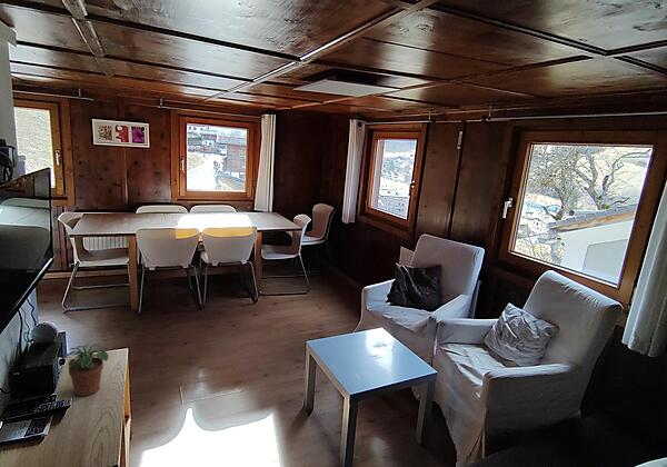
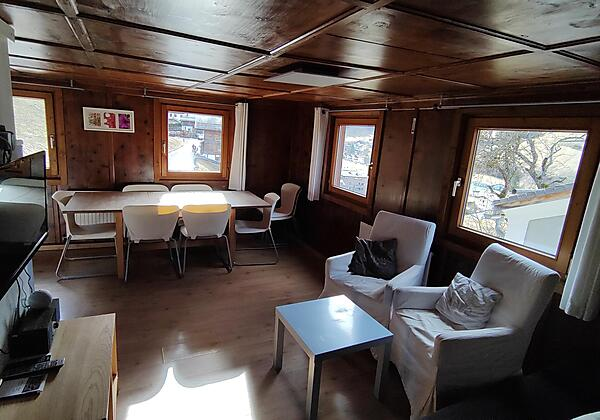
- potted plant [62,342,110,397]
